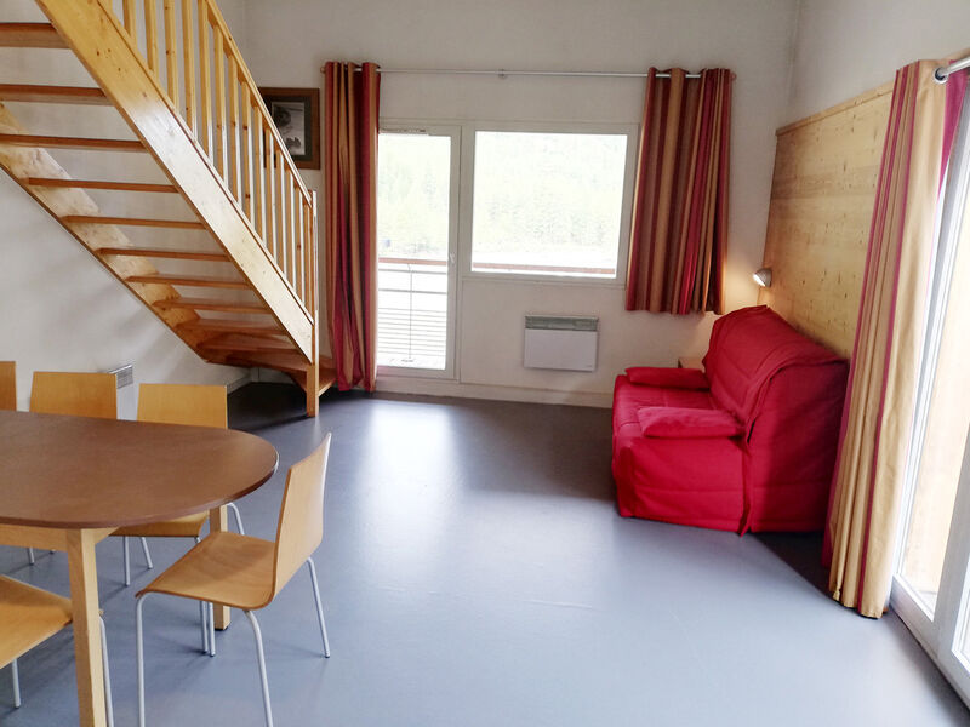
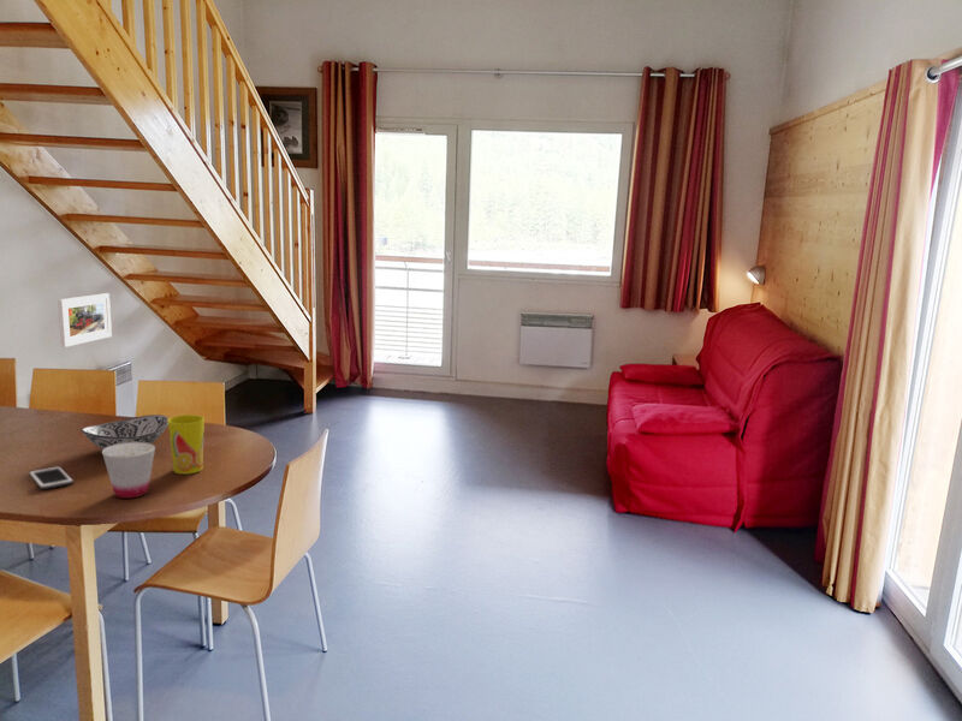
+ decorative bowl [81,413,170,451]
+ cup [101,442,156,500]
+ cup [167,413,206,475]
+ cell phone [28,465,75,490]
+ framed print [57,292,113,348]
